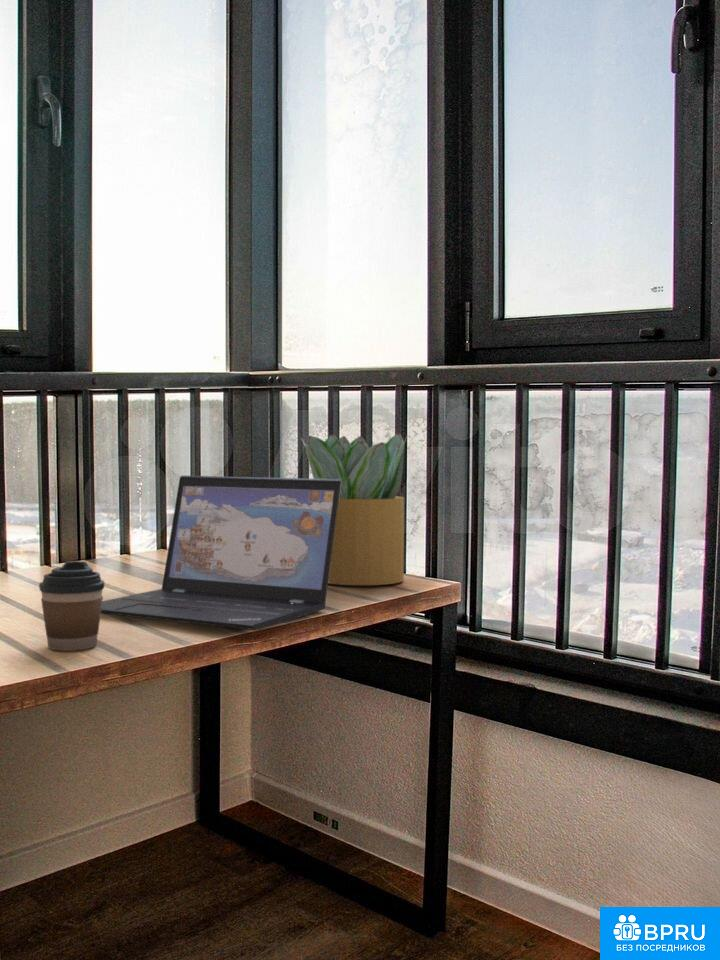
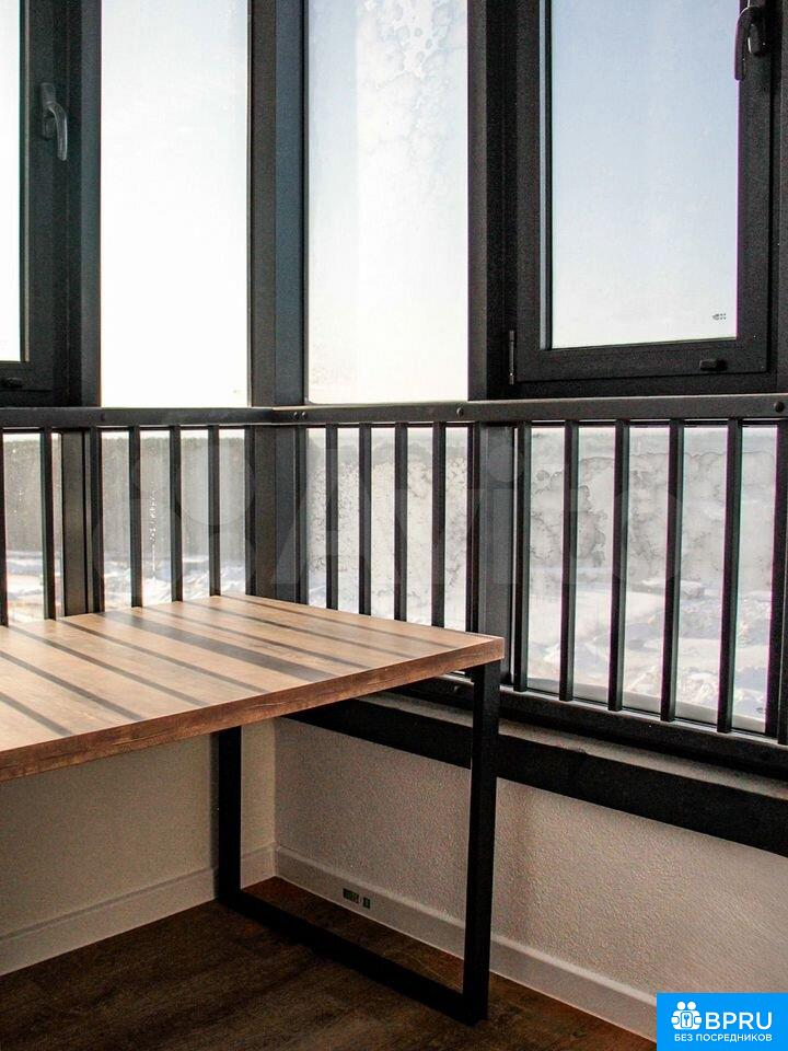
- potted plant [300,432,408,586]
- laptop [101,475,341,631]
- coffee cup [38,560,106,651]
